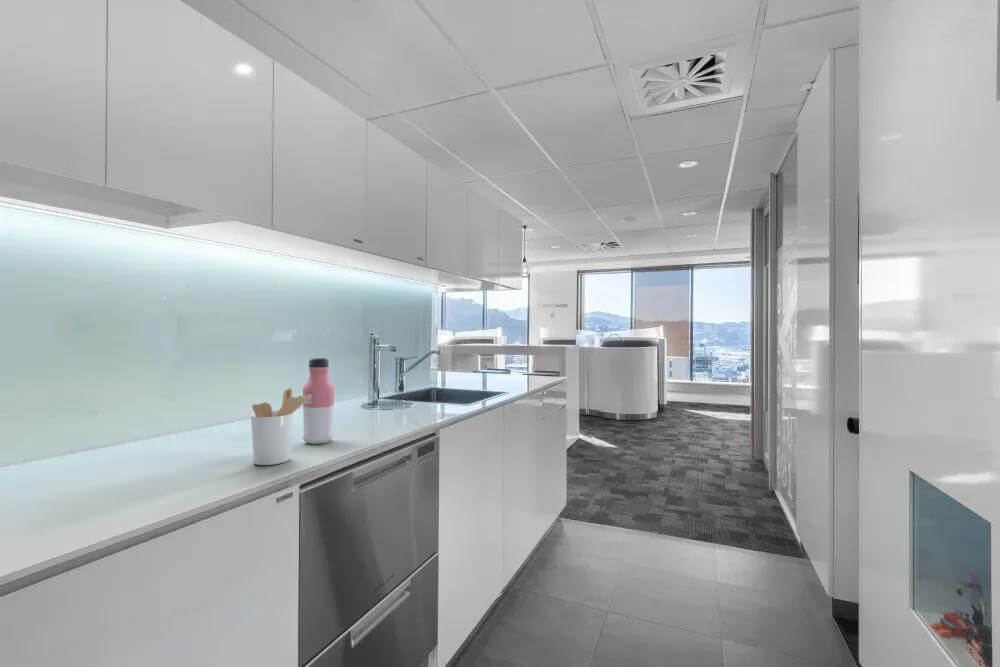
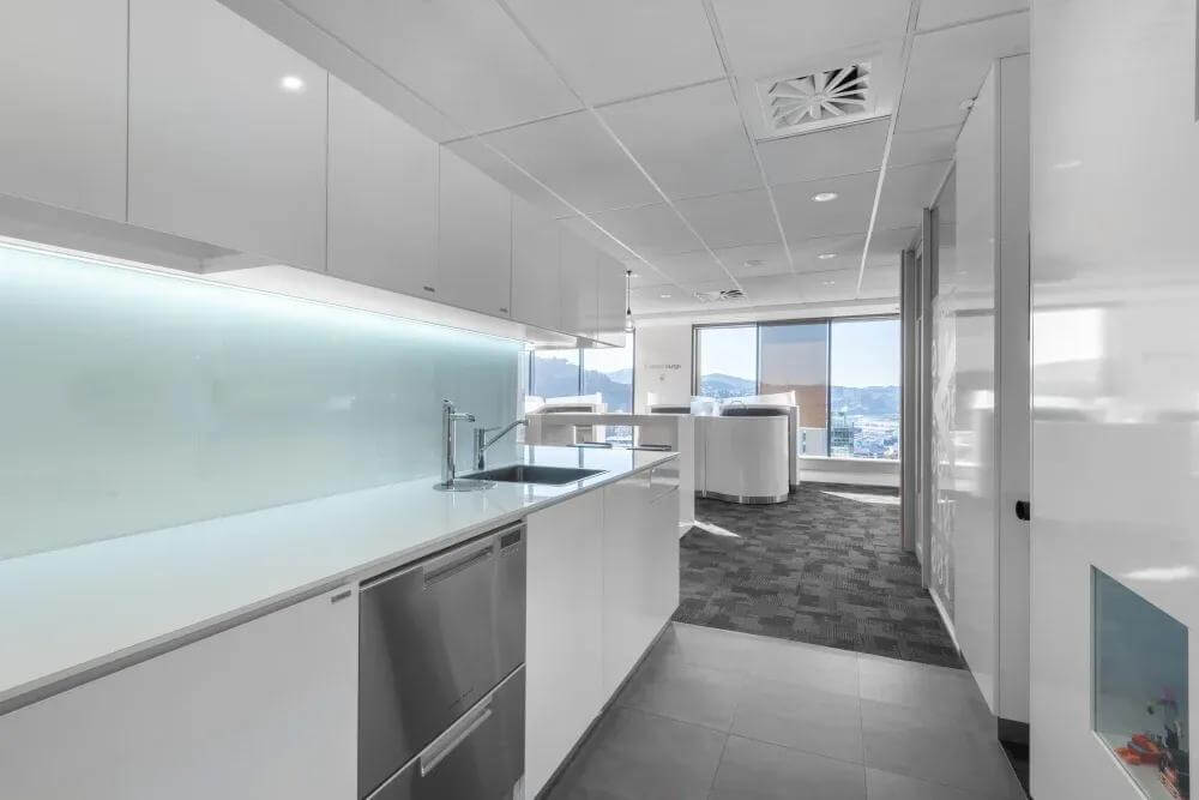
- water bottle [302,357,335,445]
- utensil holder [250,387,312,466]
